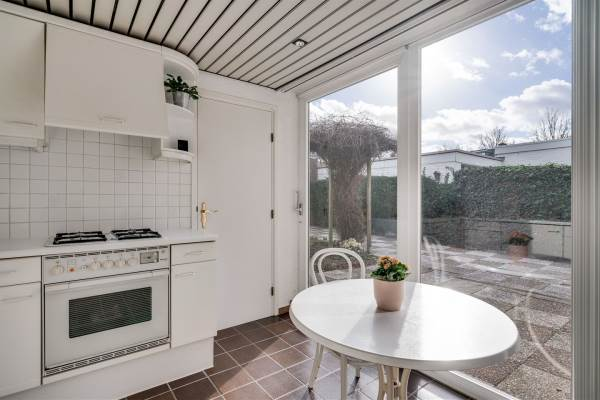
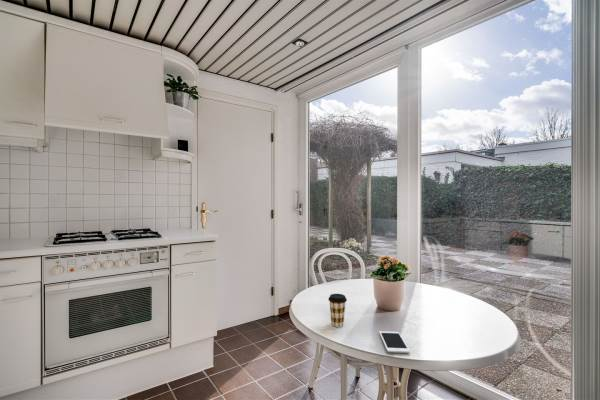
+ coffee cup [327,293,348,328]
+ cell phone [378,330,411,354]
